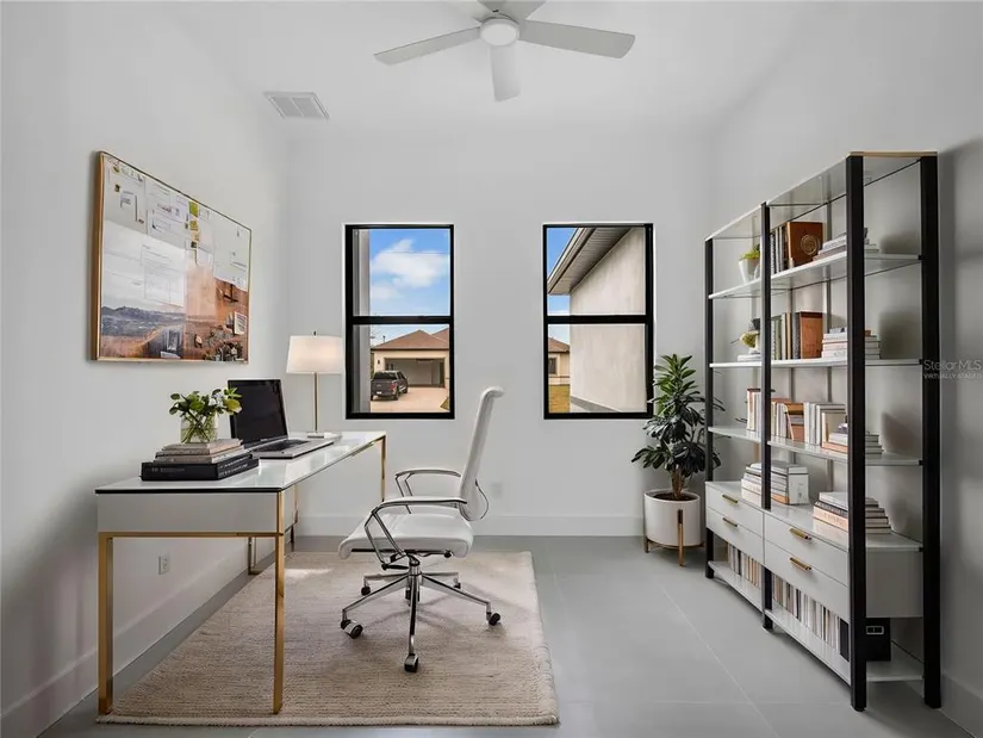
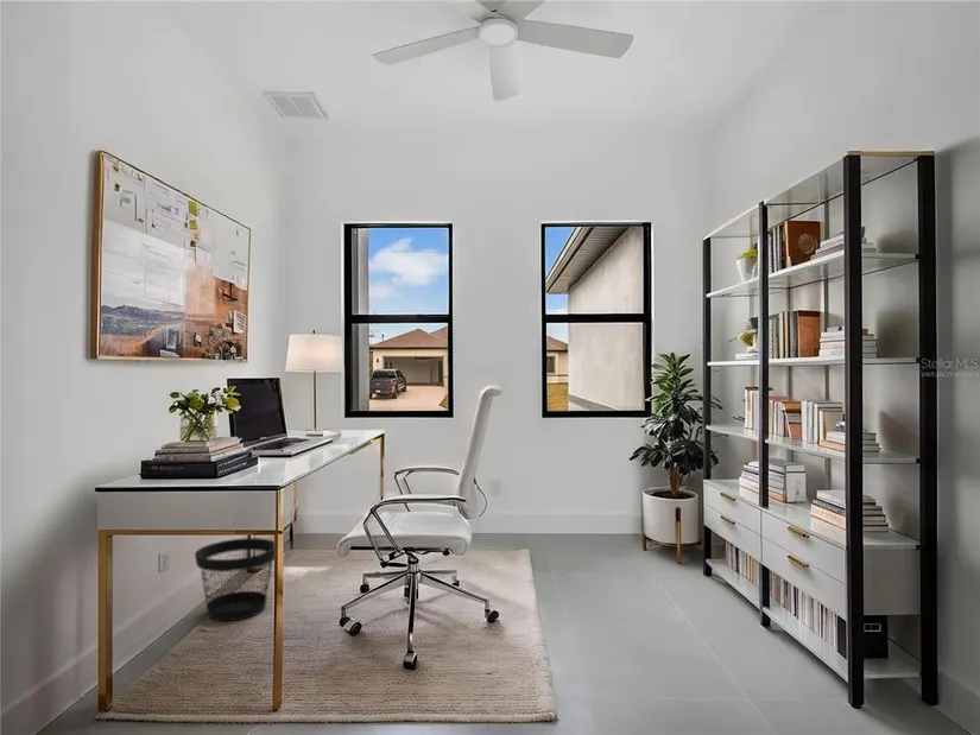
+ wastebasket [194,537,276,622]
